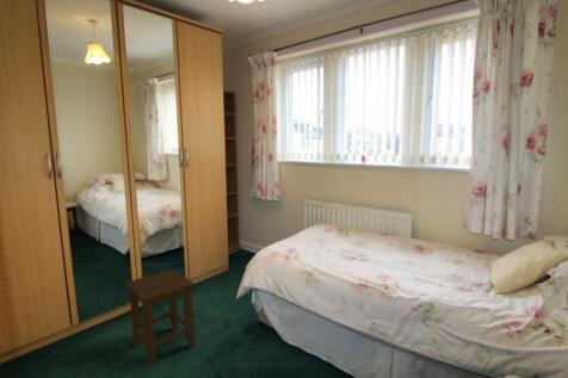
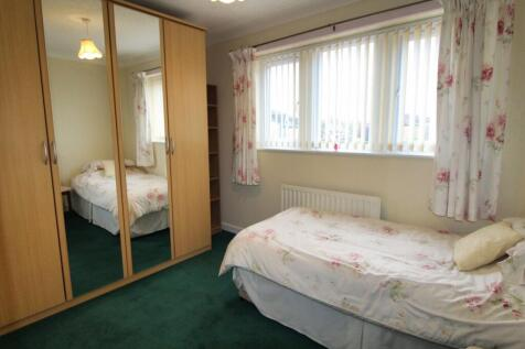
- stool [124,268,196,368]
